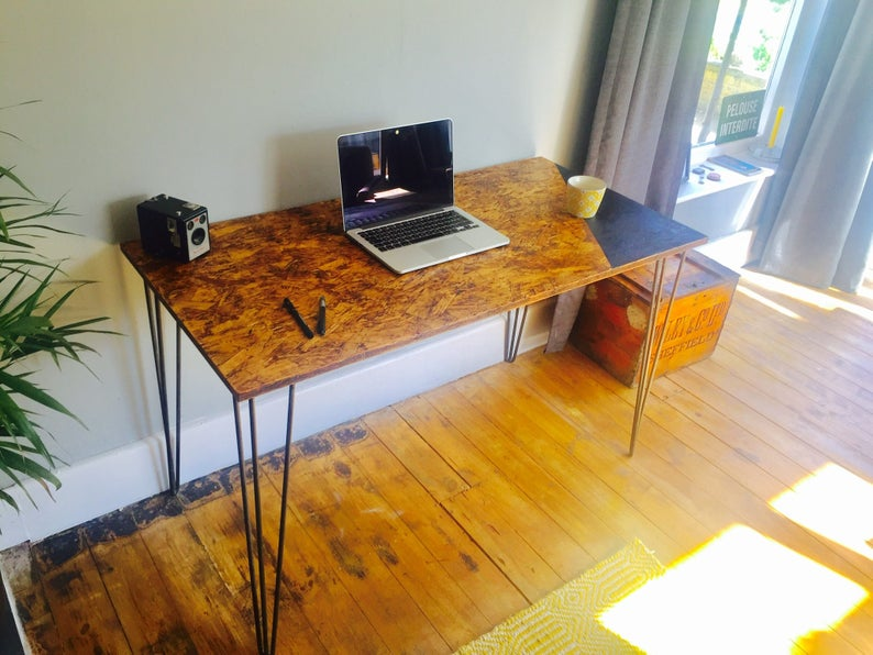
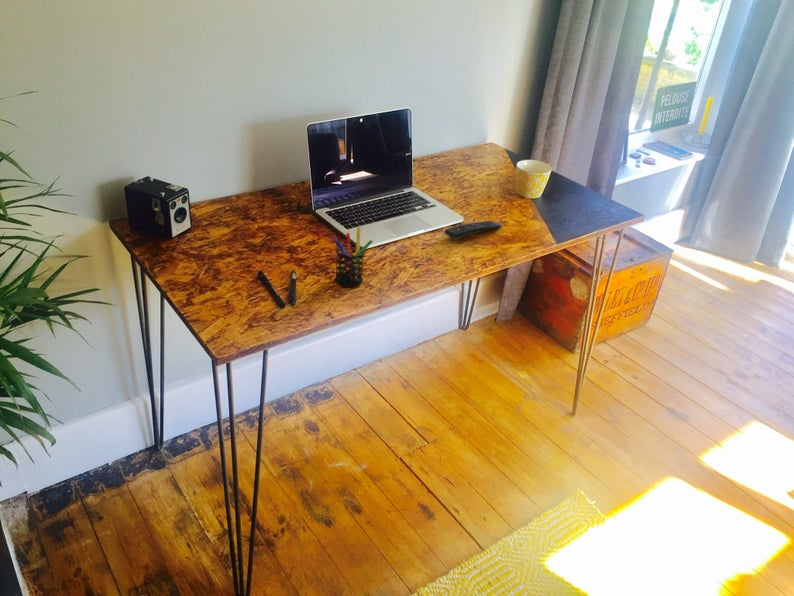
+ pen holder [331,226,374,288]
+ remote control [444,220,502,241]
